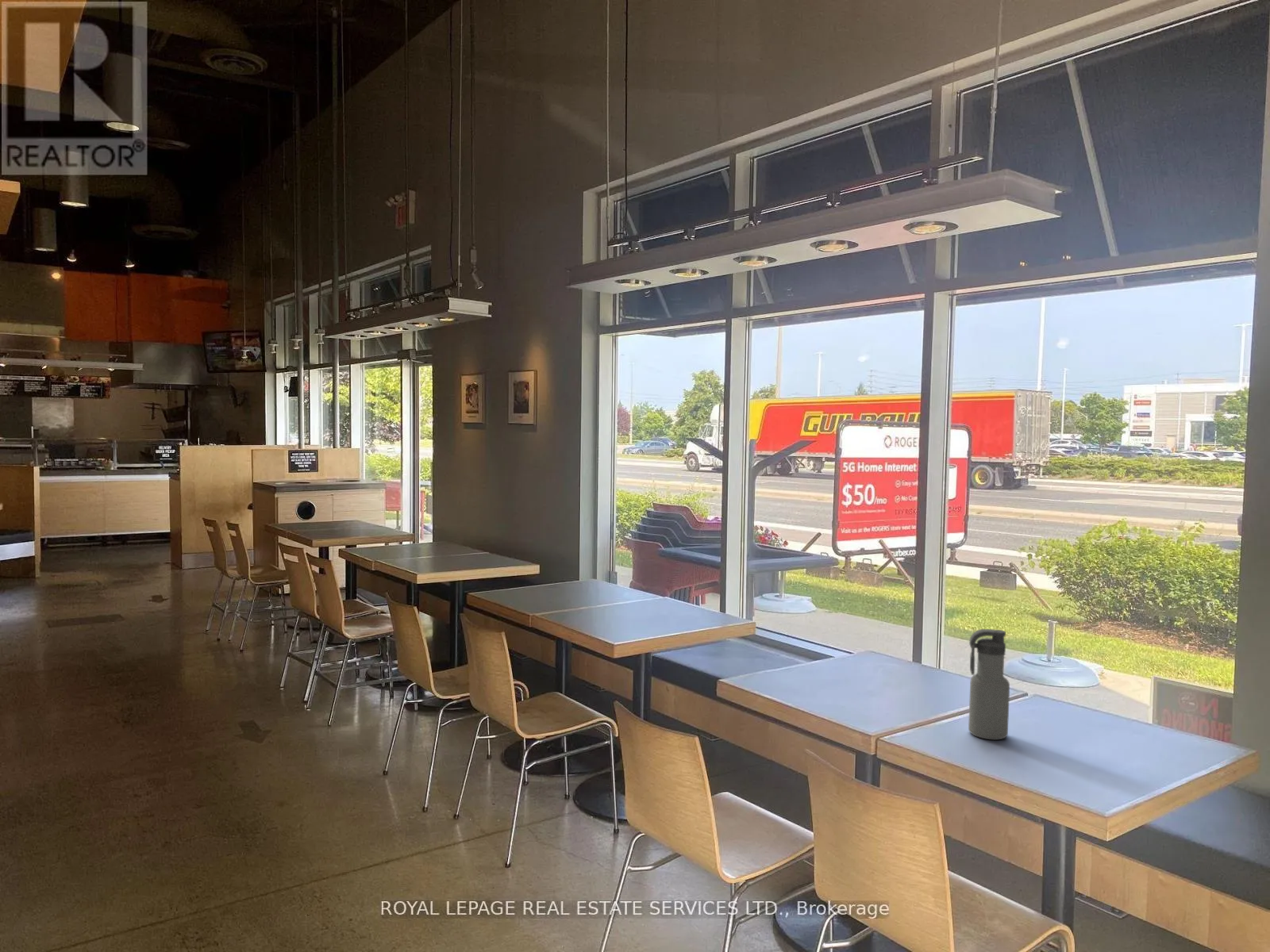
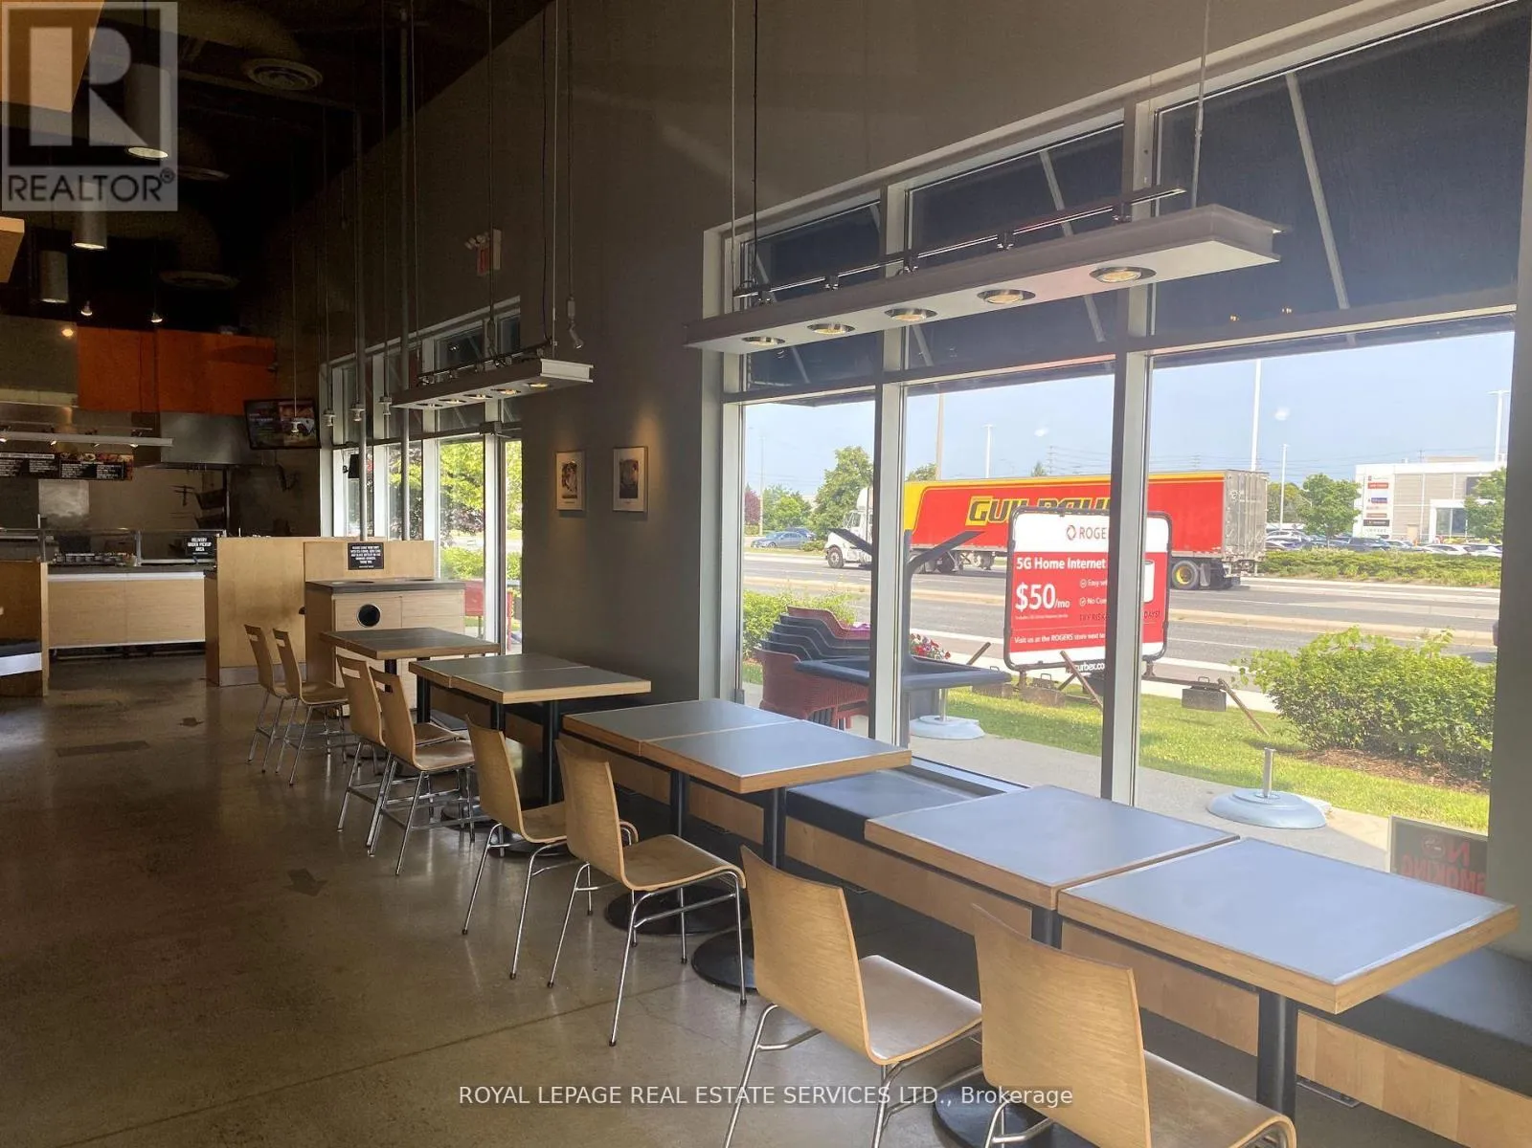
- water bottle [968,628,1010,741]
